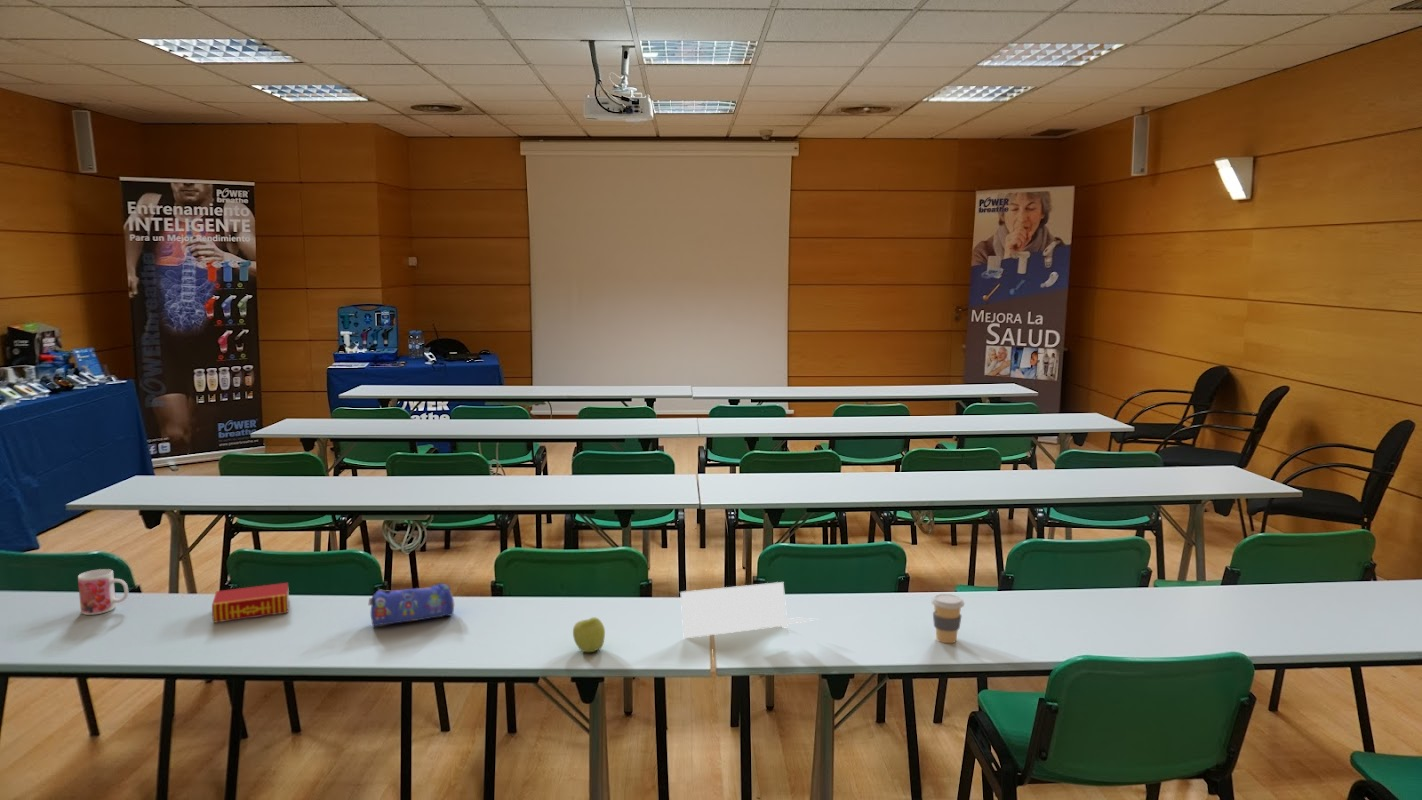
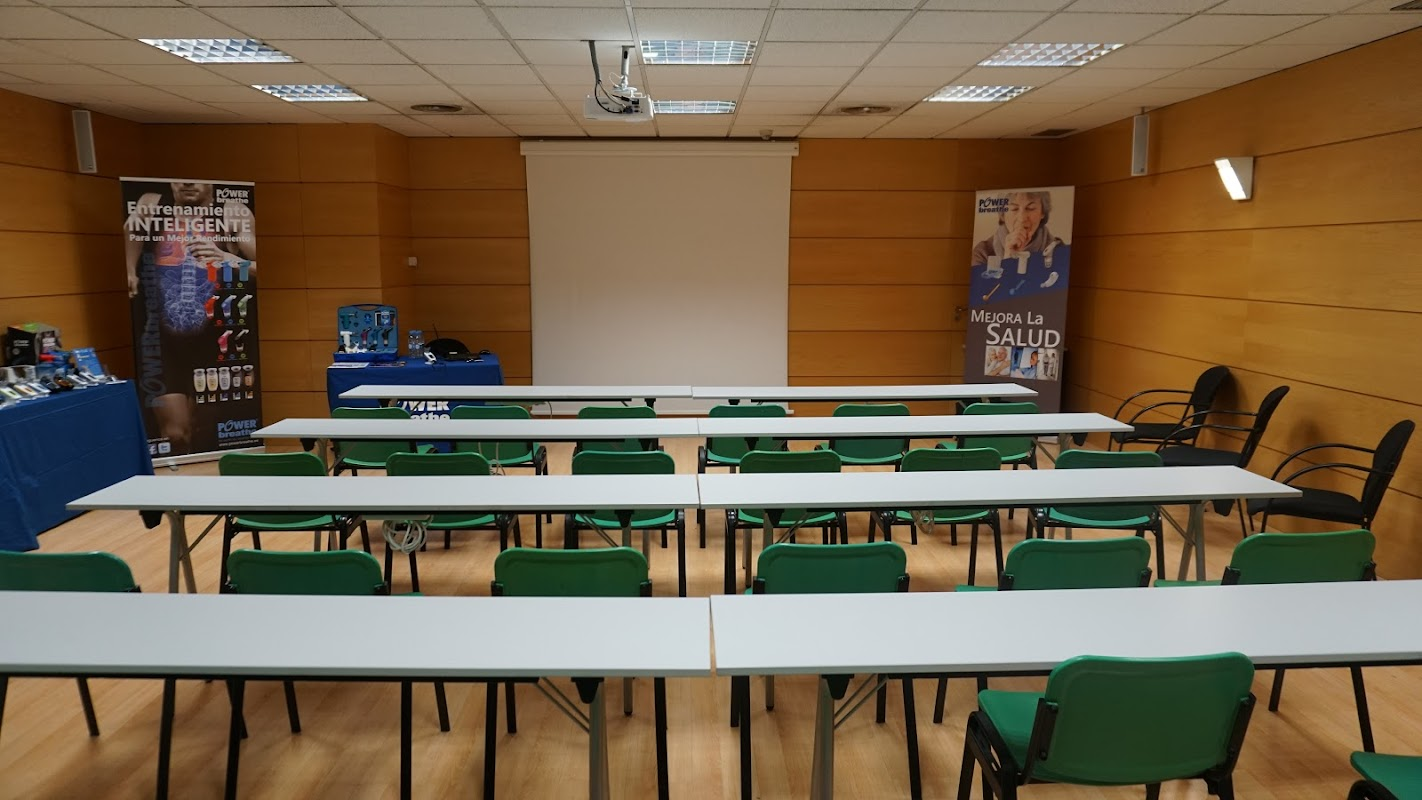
- apple [572,616,606,653]
- mug [77,568,129,616]
- book [211,582,290,624]
- coffee cup [930,593,965,644]
- pencil case [368,582,455,627]
- papers [679,581,818,639]
